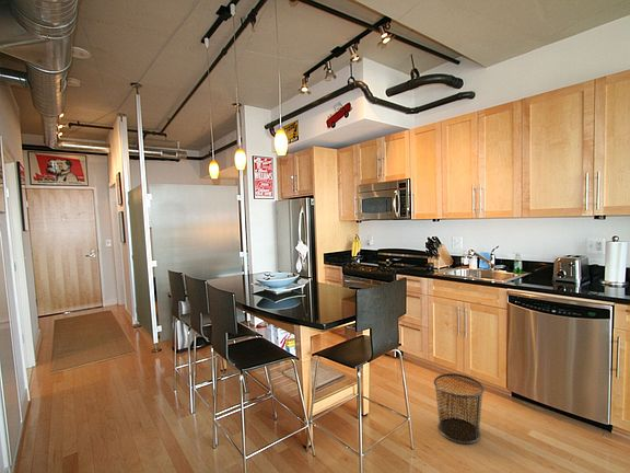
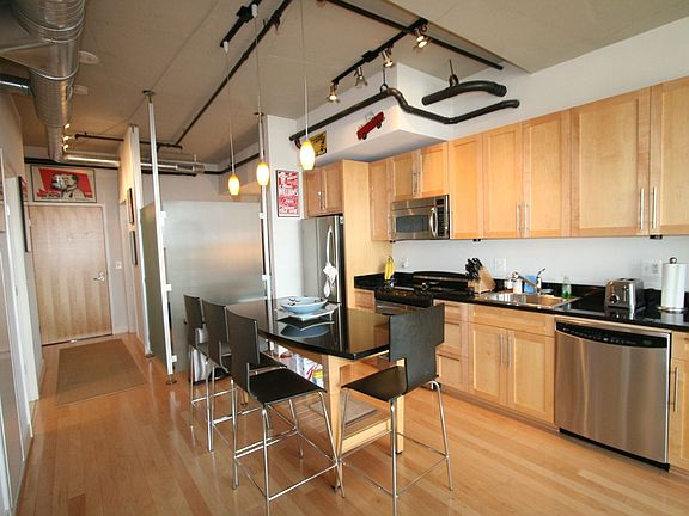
- waste bin [433,372,485,445]
